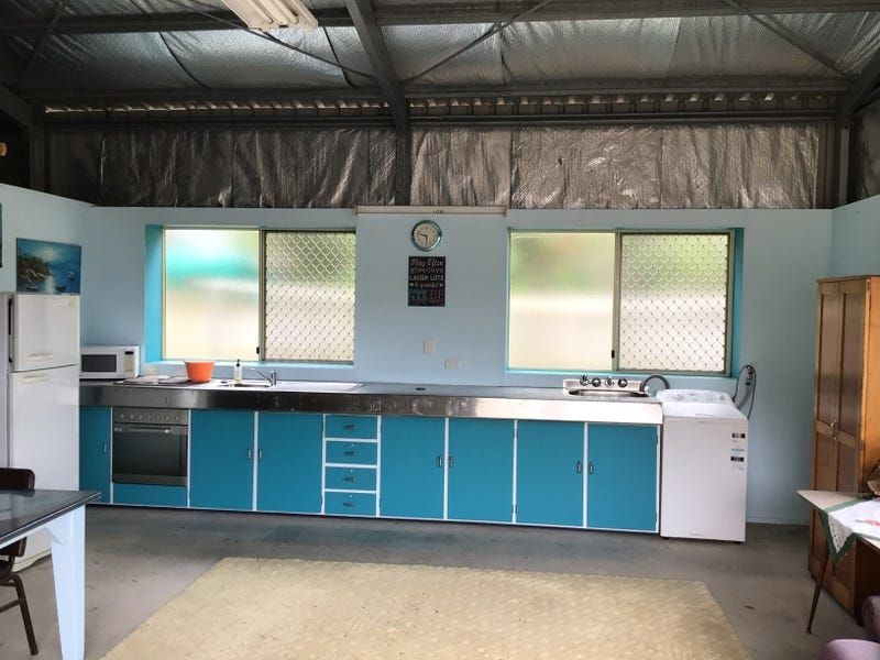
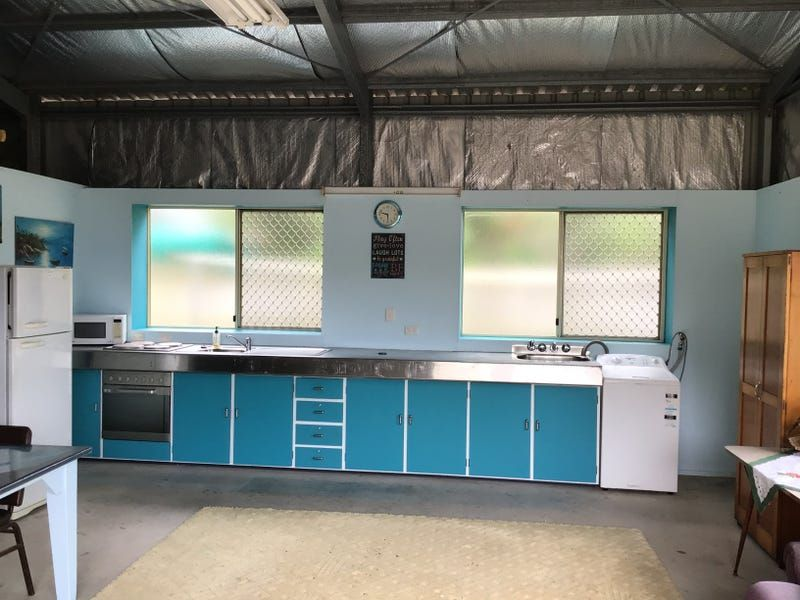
- mixing bowl [182,359,218,383]
